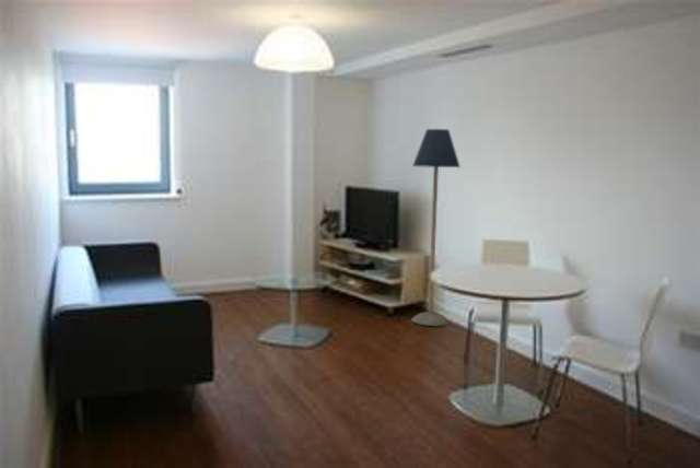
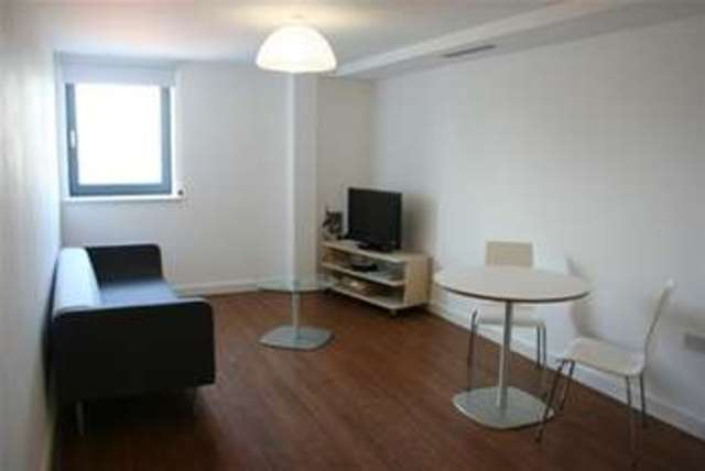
- floor lamp [410,128,462,327]
